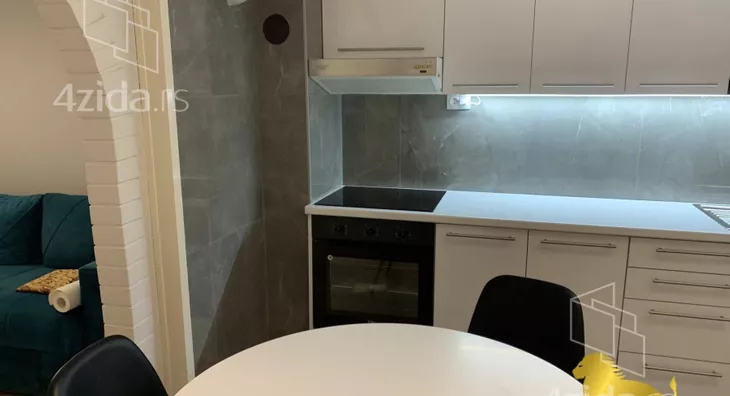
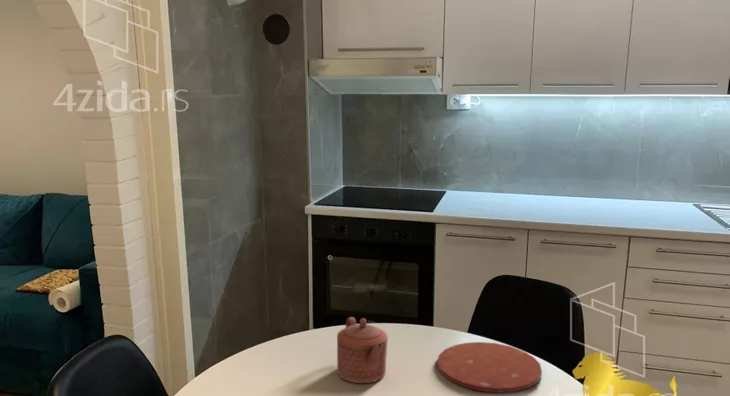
+ plate [436,341,543,394]
+ teapot [336,316,389,384]
